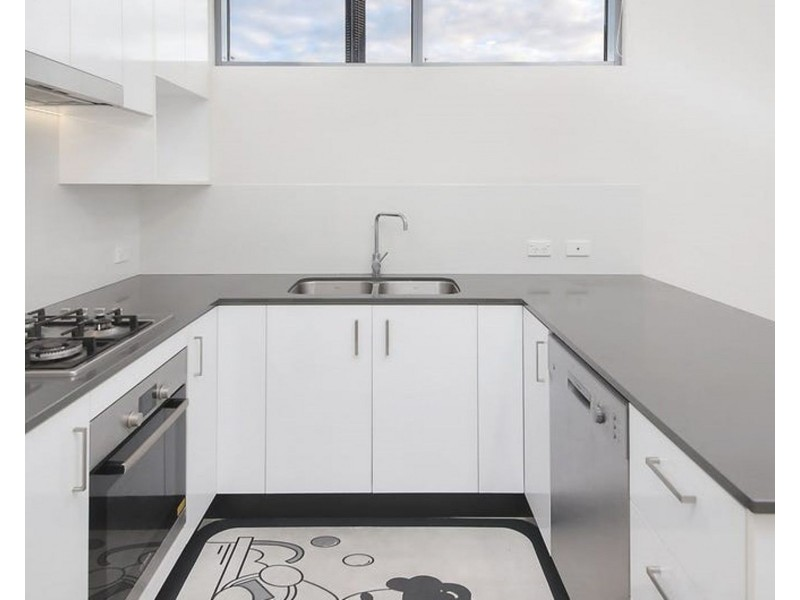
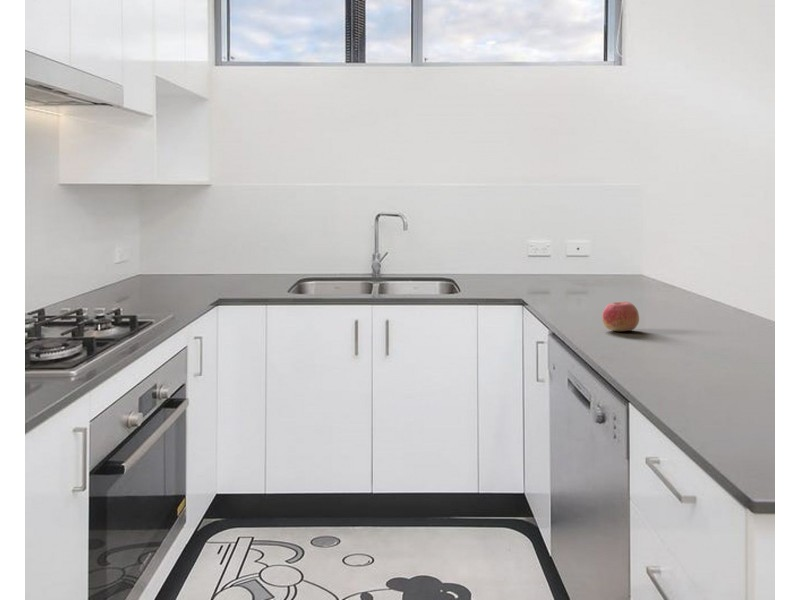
+ apple [601,301,640,332]
